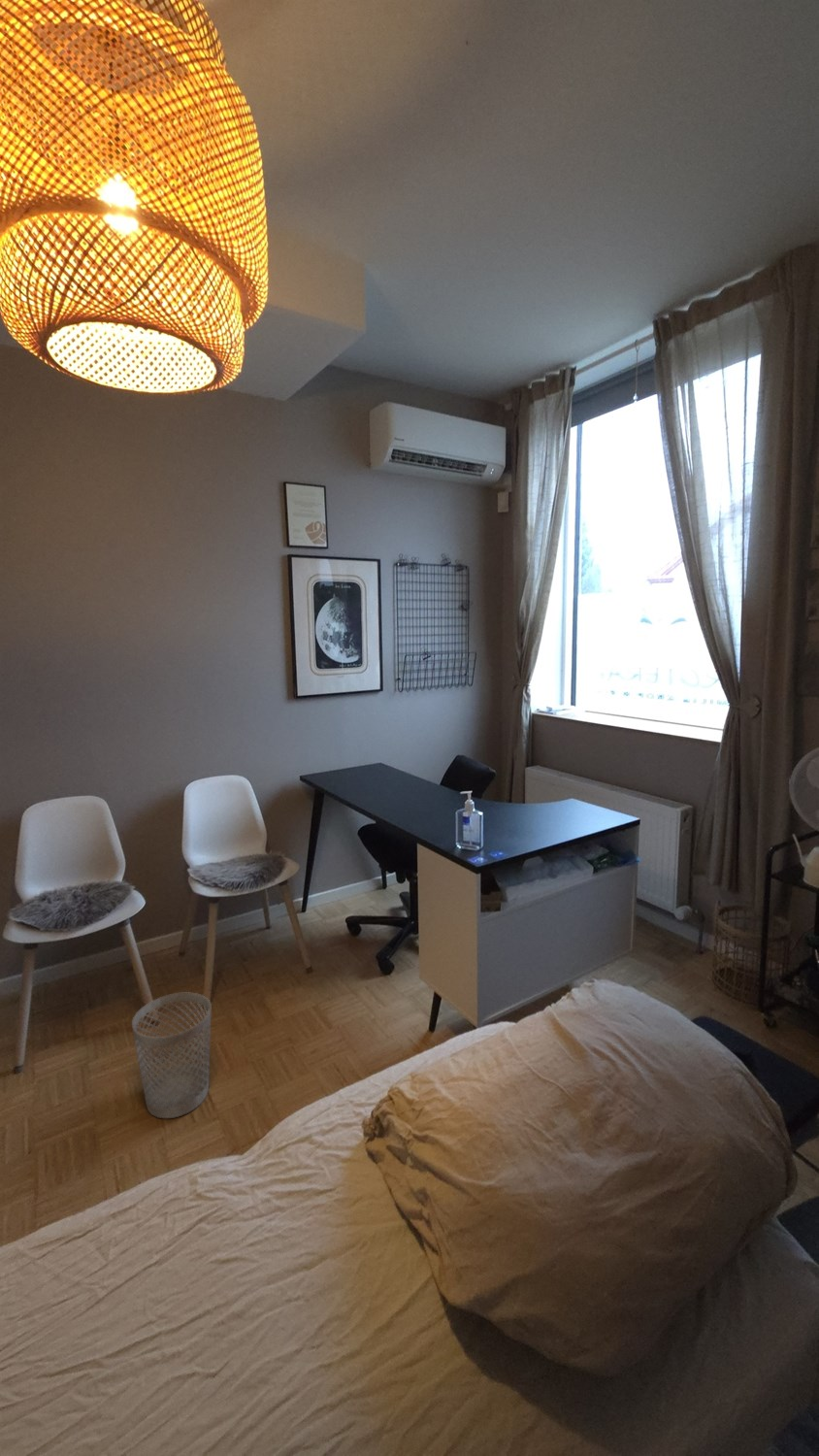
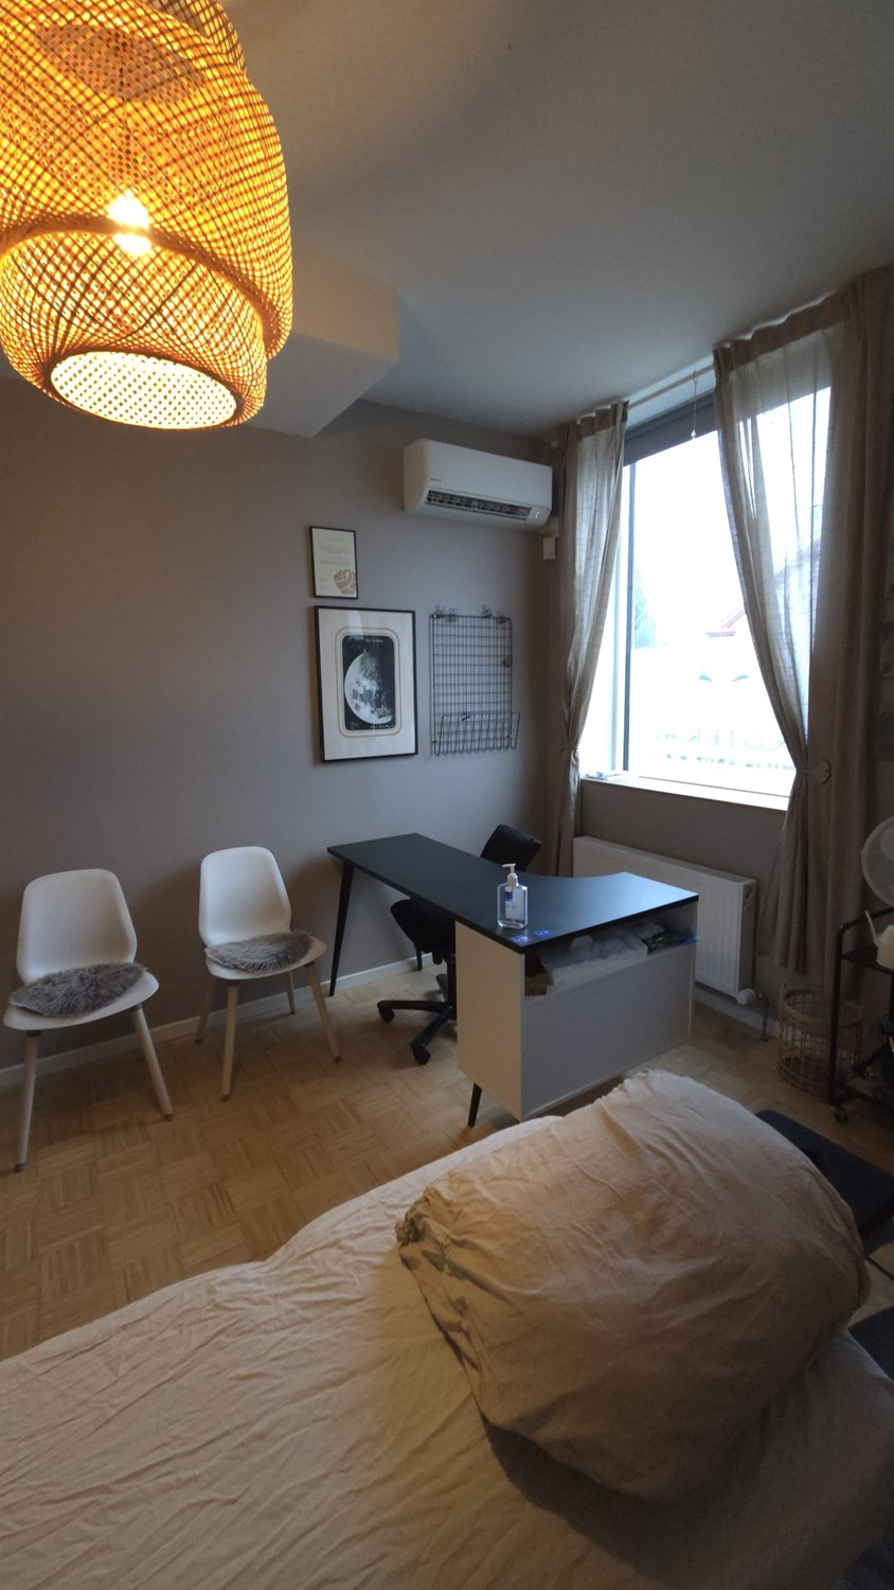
- wastebasket [131,991,212,1119]
